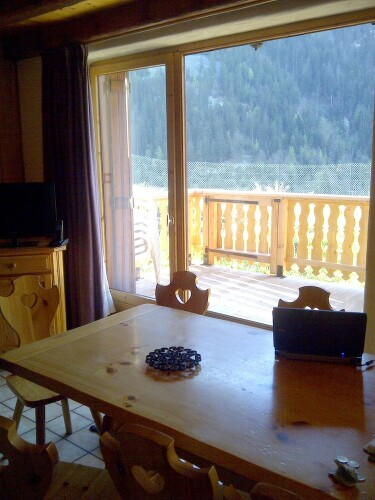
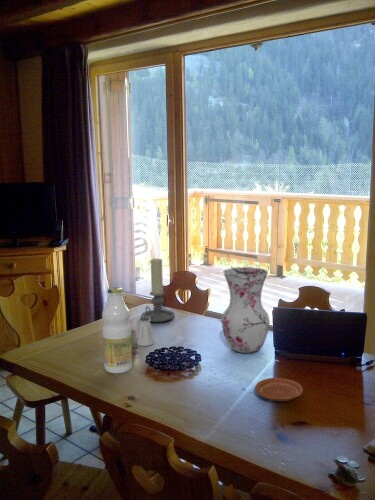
+ bottle [101,286,133,374]
+ plate [254,377,304,402]
+ vase [221,266,271,354]
+ candle holder [140,257,176,324]
+ saltshaker [135,316,156,347]
